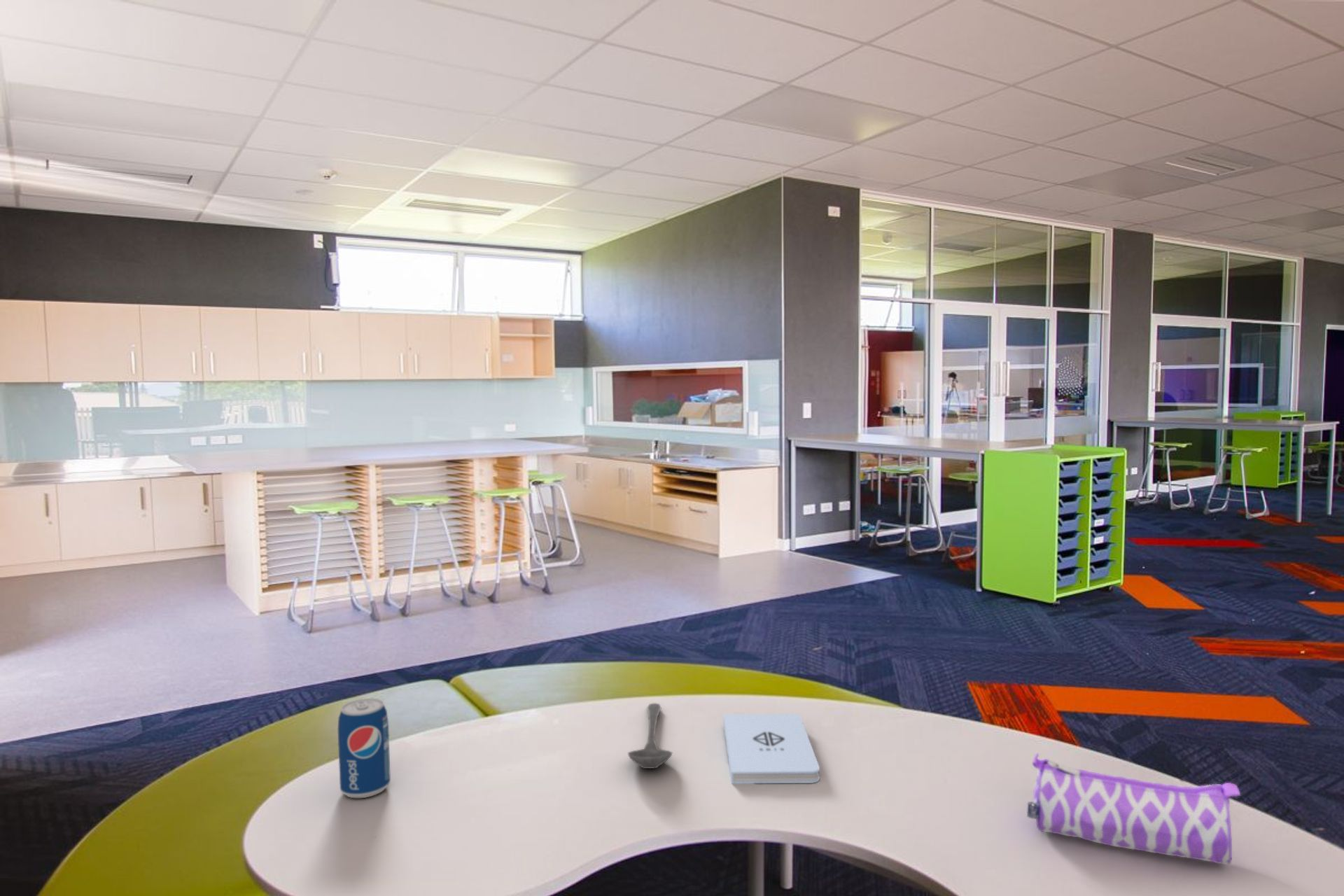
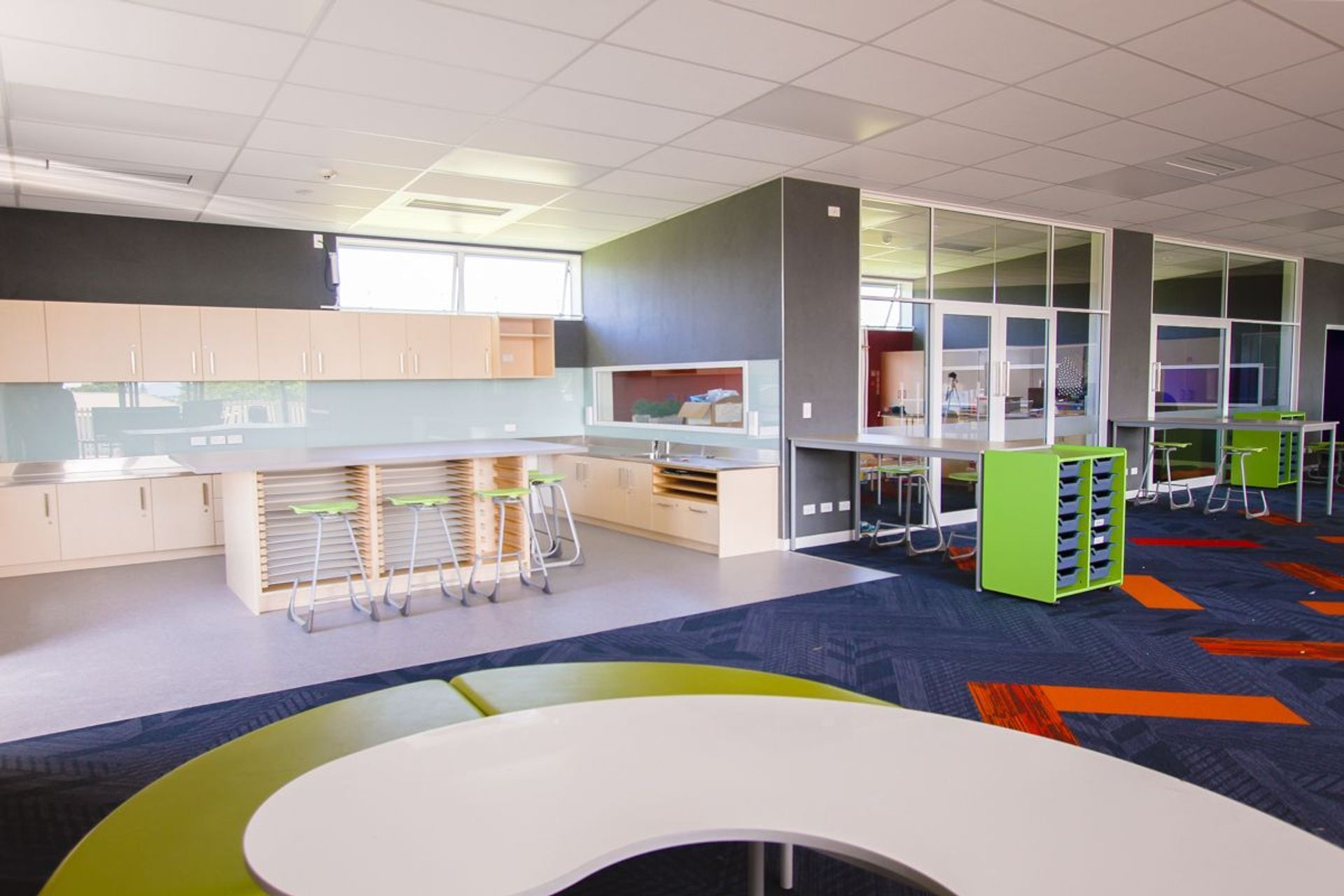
- pencil case [1026,752,1241,865]
- beverage can [337,698,391,799]
- stirrer [627,703,673,769]
- notepad [722,713,820,784]
